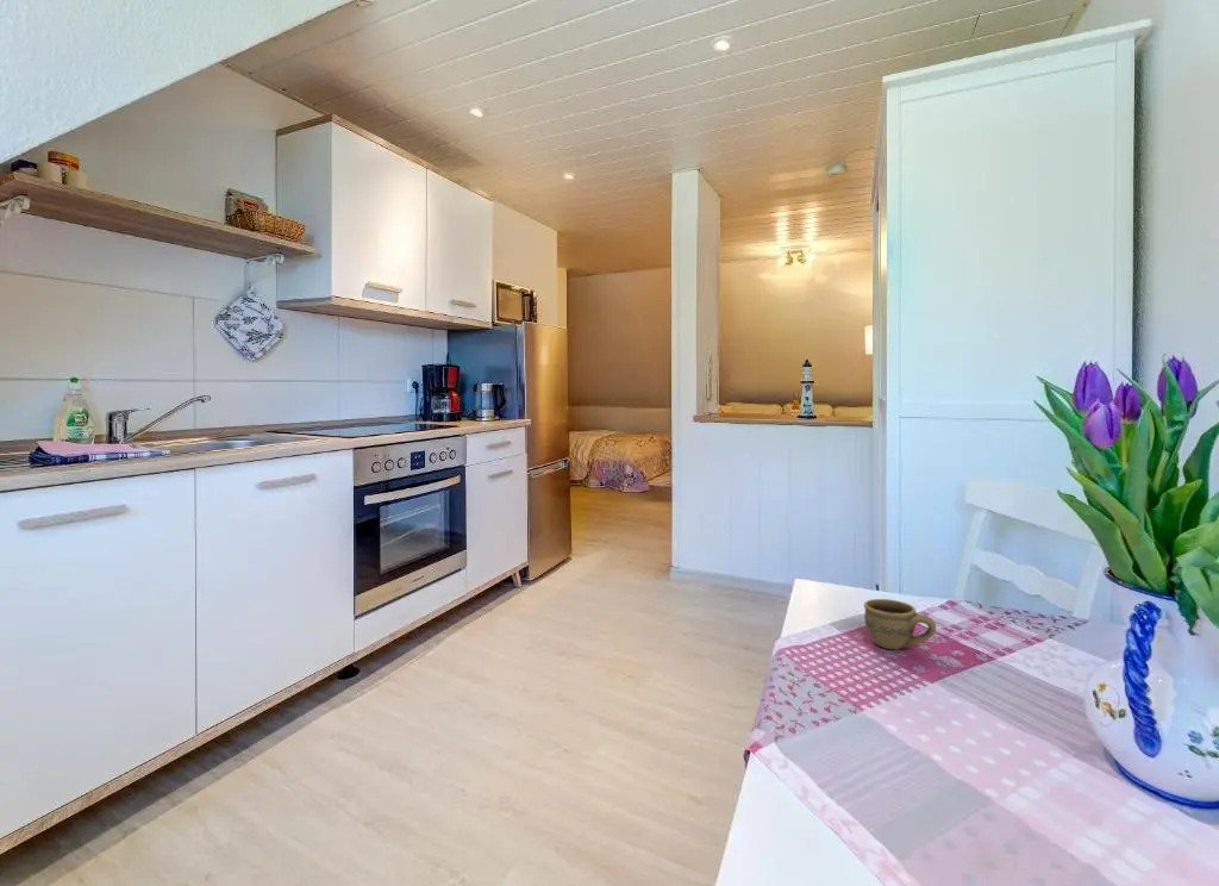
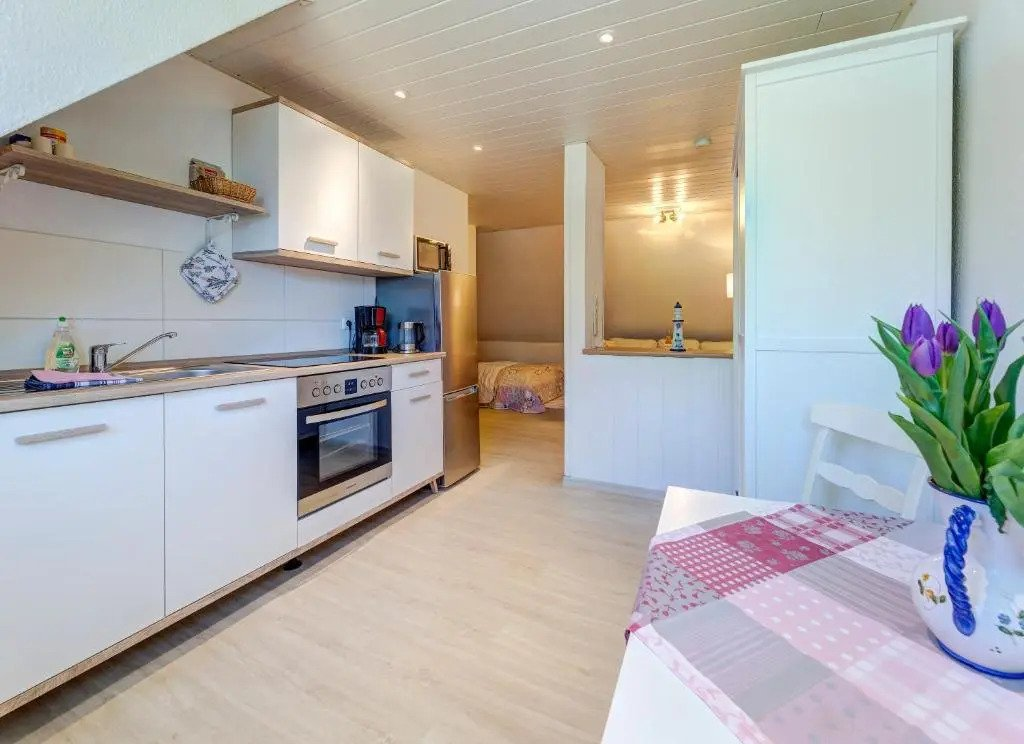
- cup [863,598,937,650]
